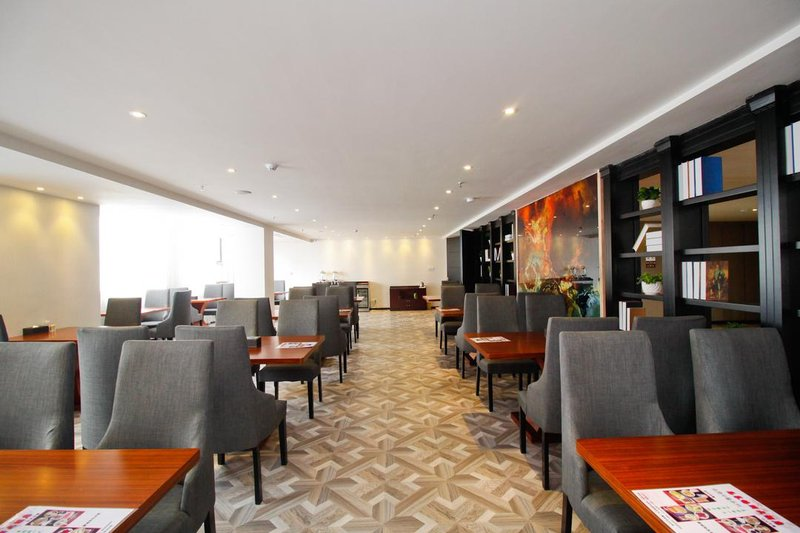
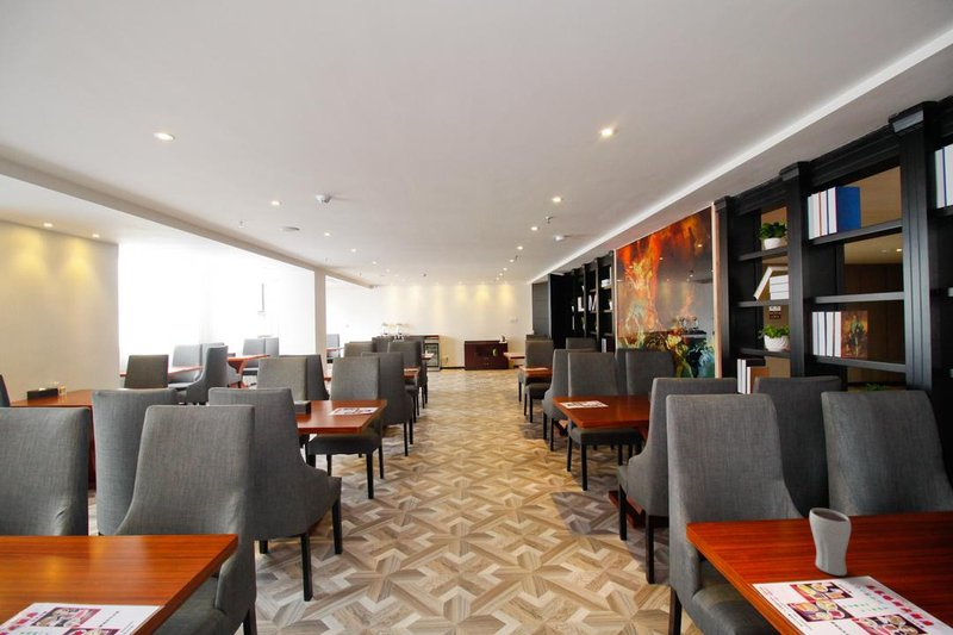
+ drinking glass [809,508,852,577]
